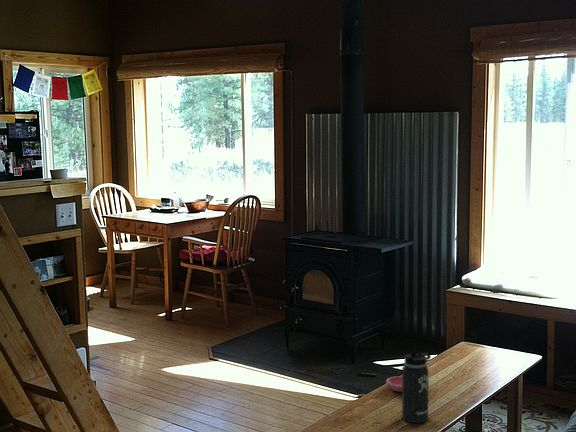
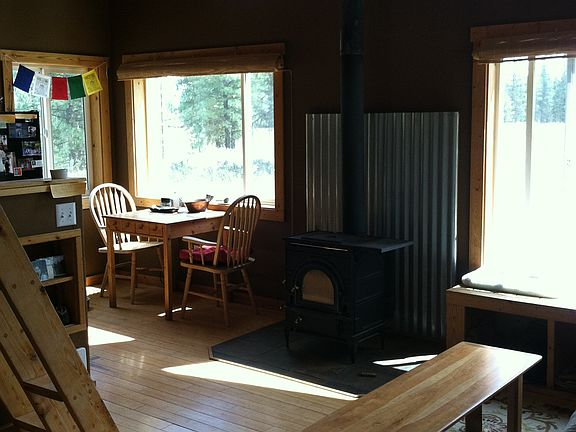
- saucer [385,375,402,393]
- thermos bottle [401,343,432,424]
